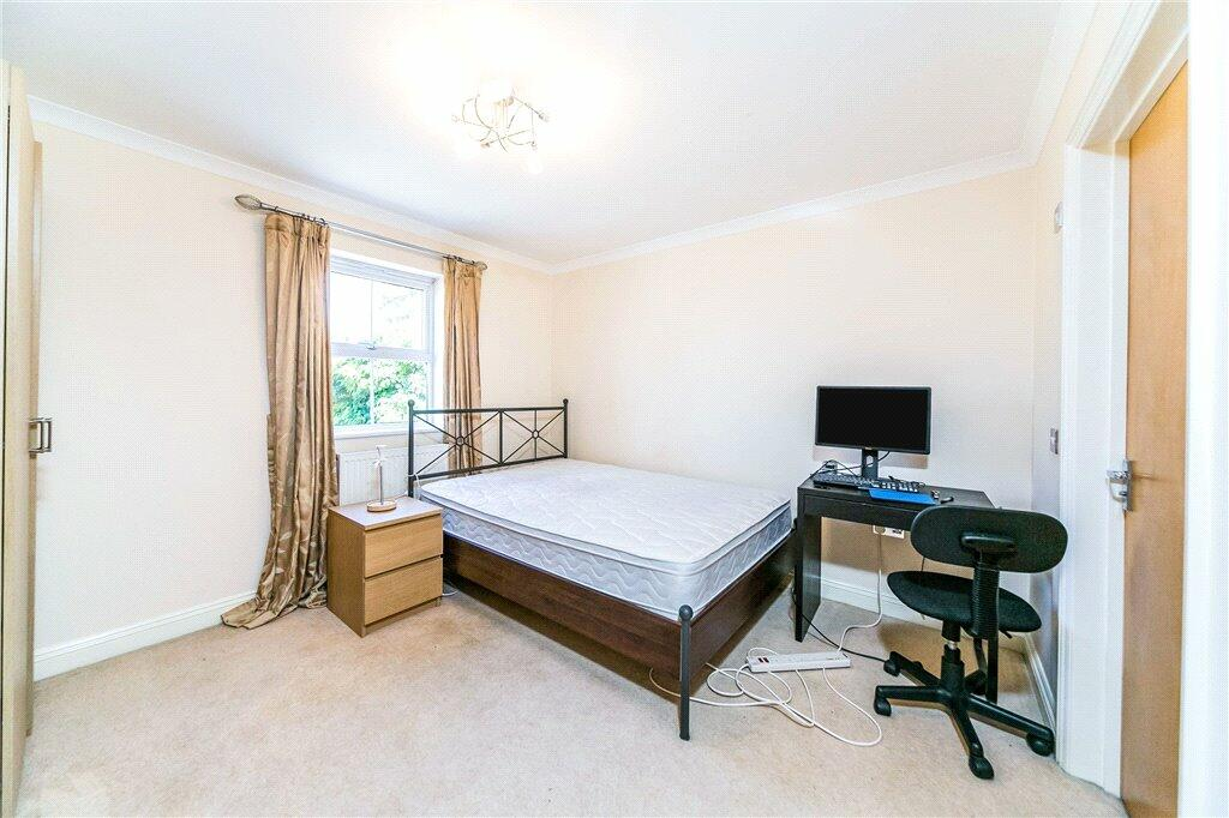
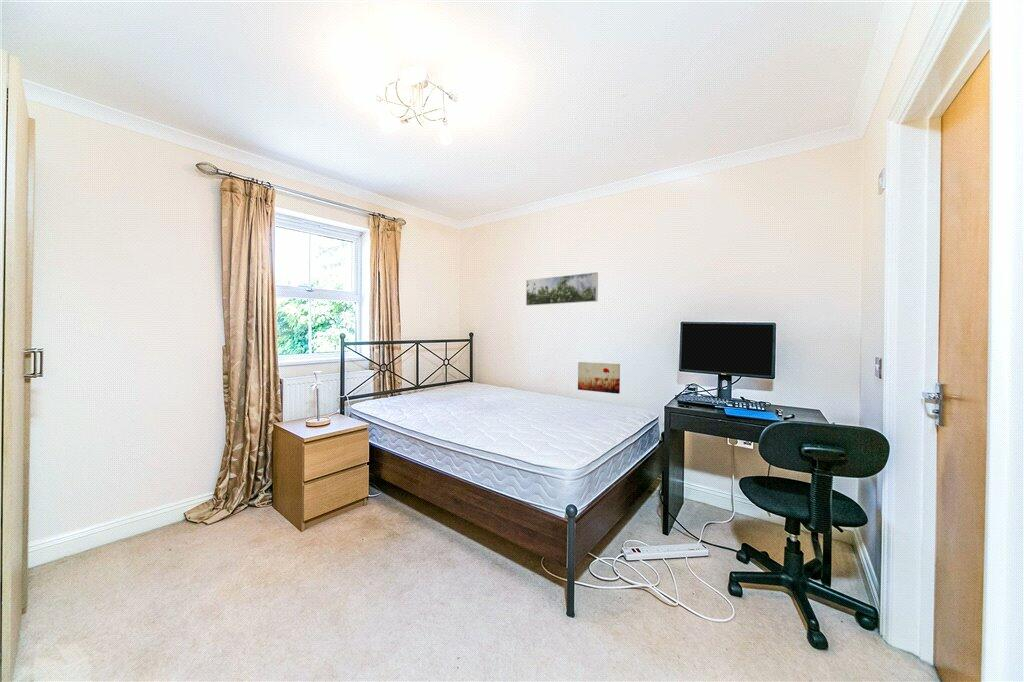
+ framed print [525,271,599,307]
+ wall art [577,361,621,395]
